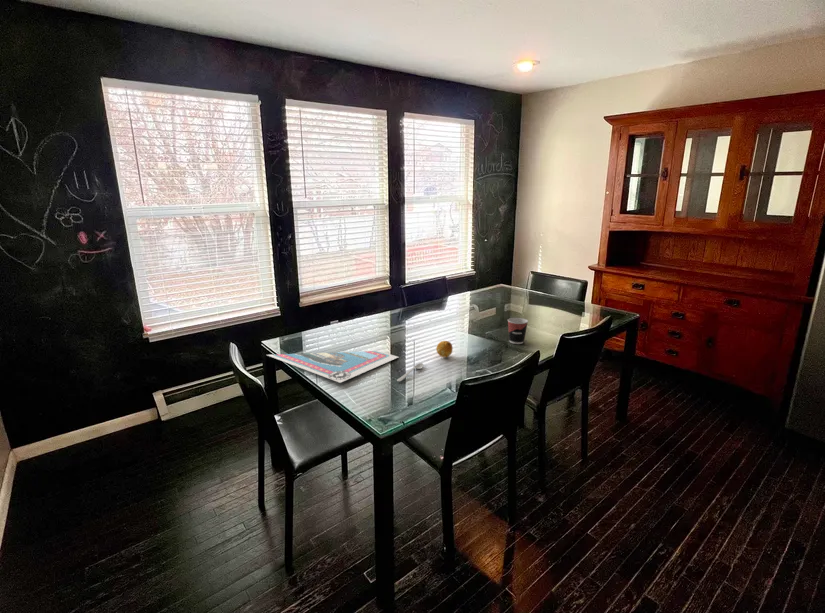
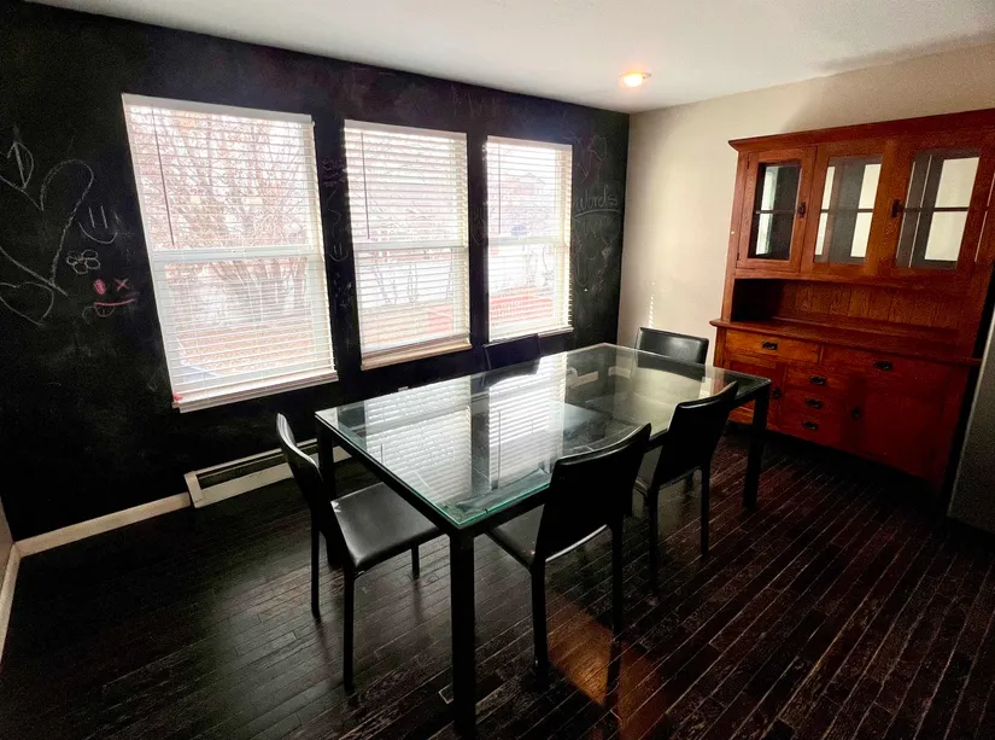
- cup [507,317,529,345]
- postcard [267,350,399,384]
- spoon [396,362,425,383]
- fruit [435,340,453,358]
